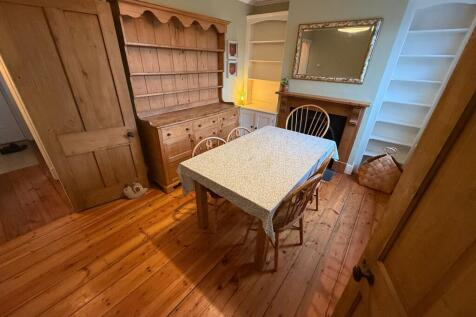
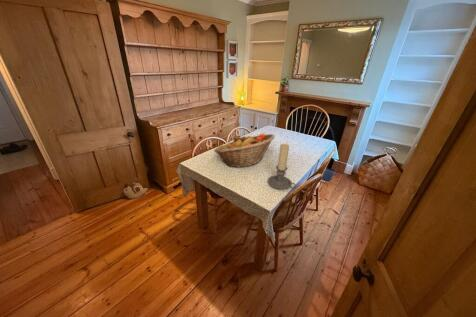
+ candle holder [267,143,297,190]
+ fruit basket [213,133,275,168]
